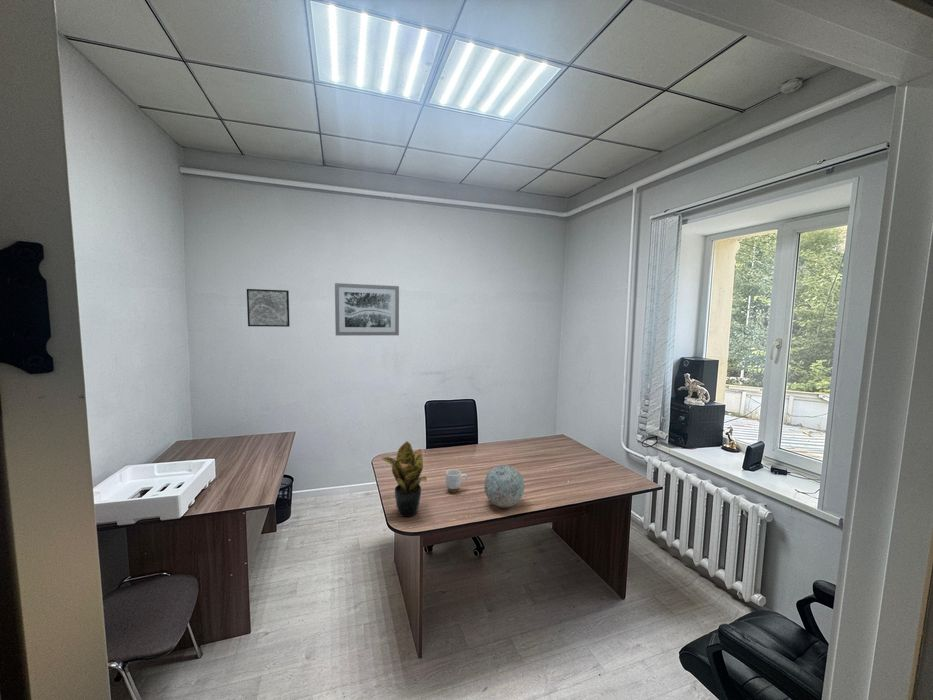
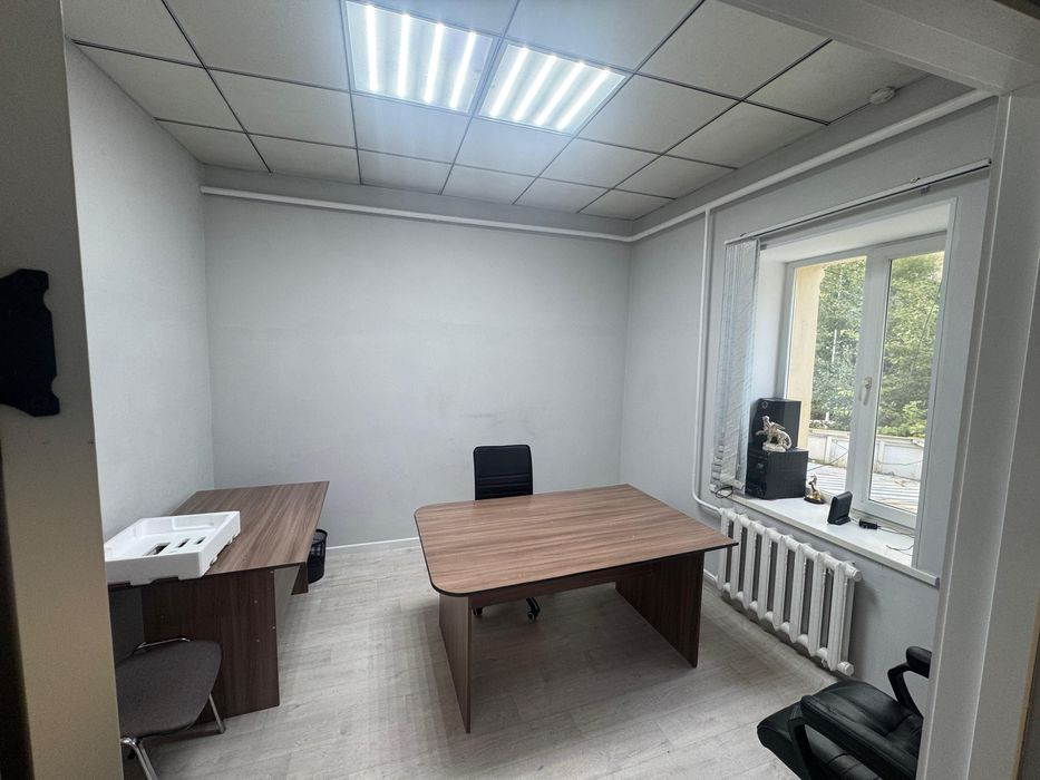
- decorative ball [483,464,525,508]
- potted plant [379,440,428,518]
- wall art [246,288,291,328]
- mug [445,468,468,494]
- wall art [334,282,400,337]
